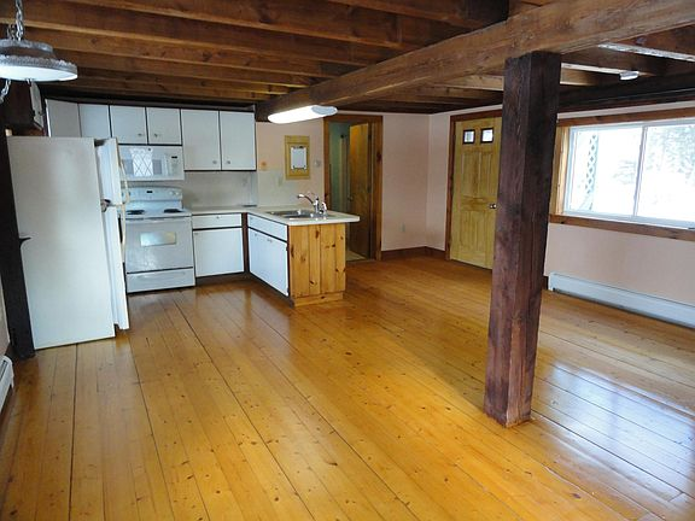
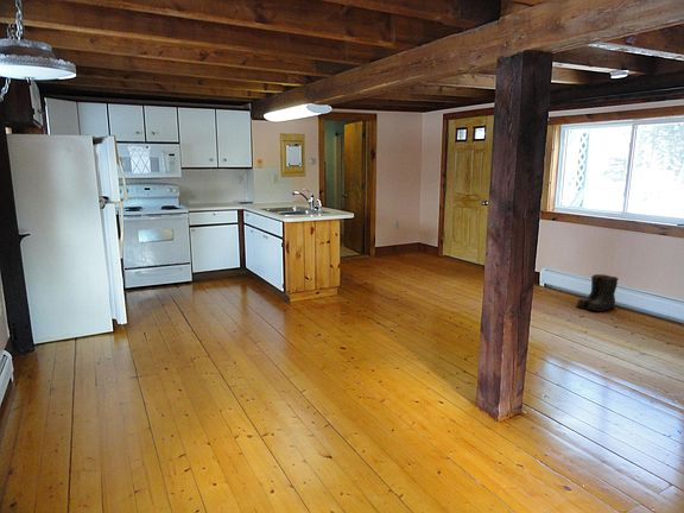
+ boots [576,273,620,312]
